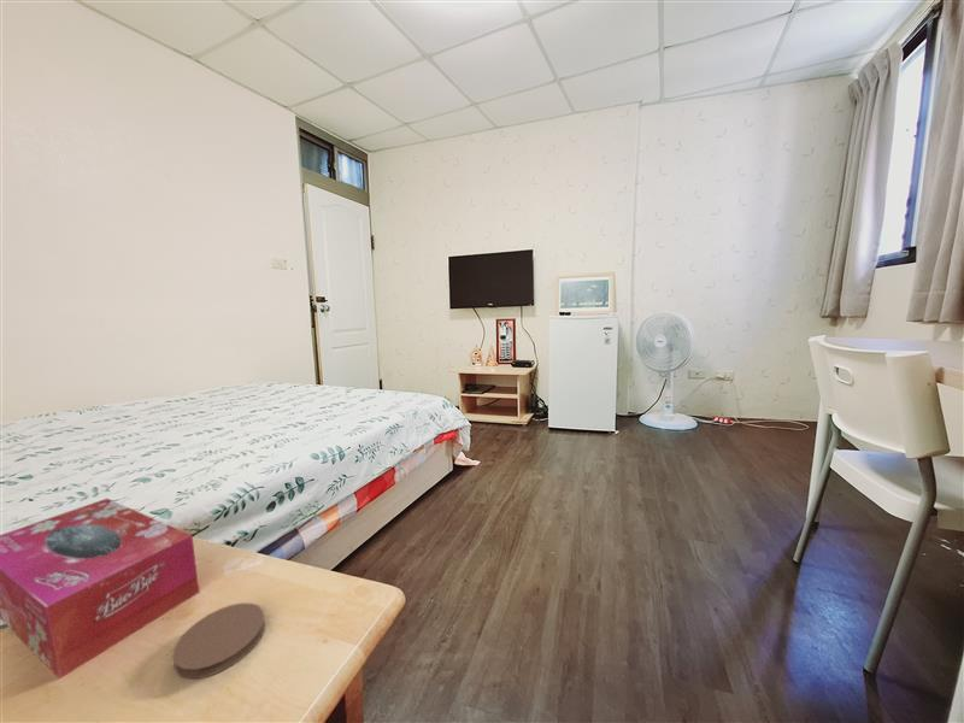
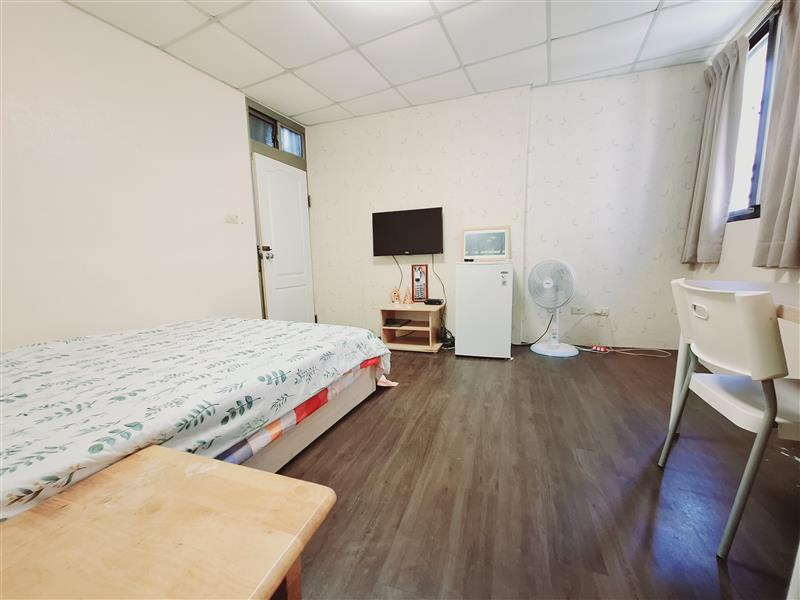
- coaster [171,601,266,680]
- tissue box [0,498,201,680]
